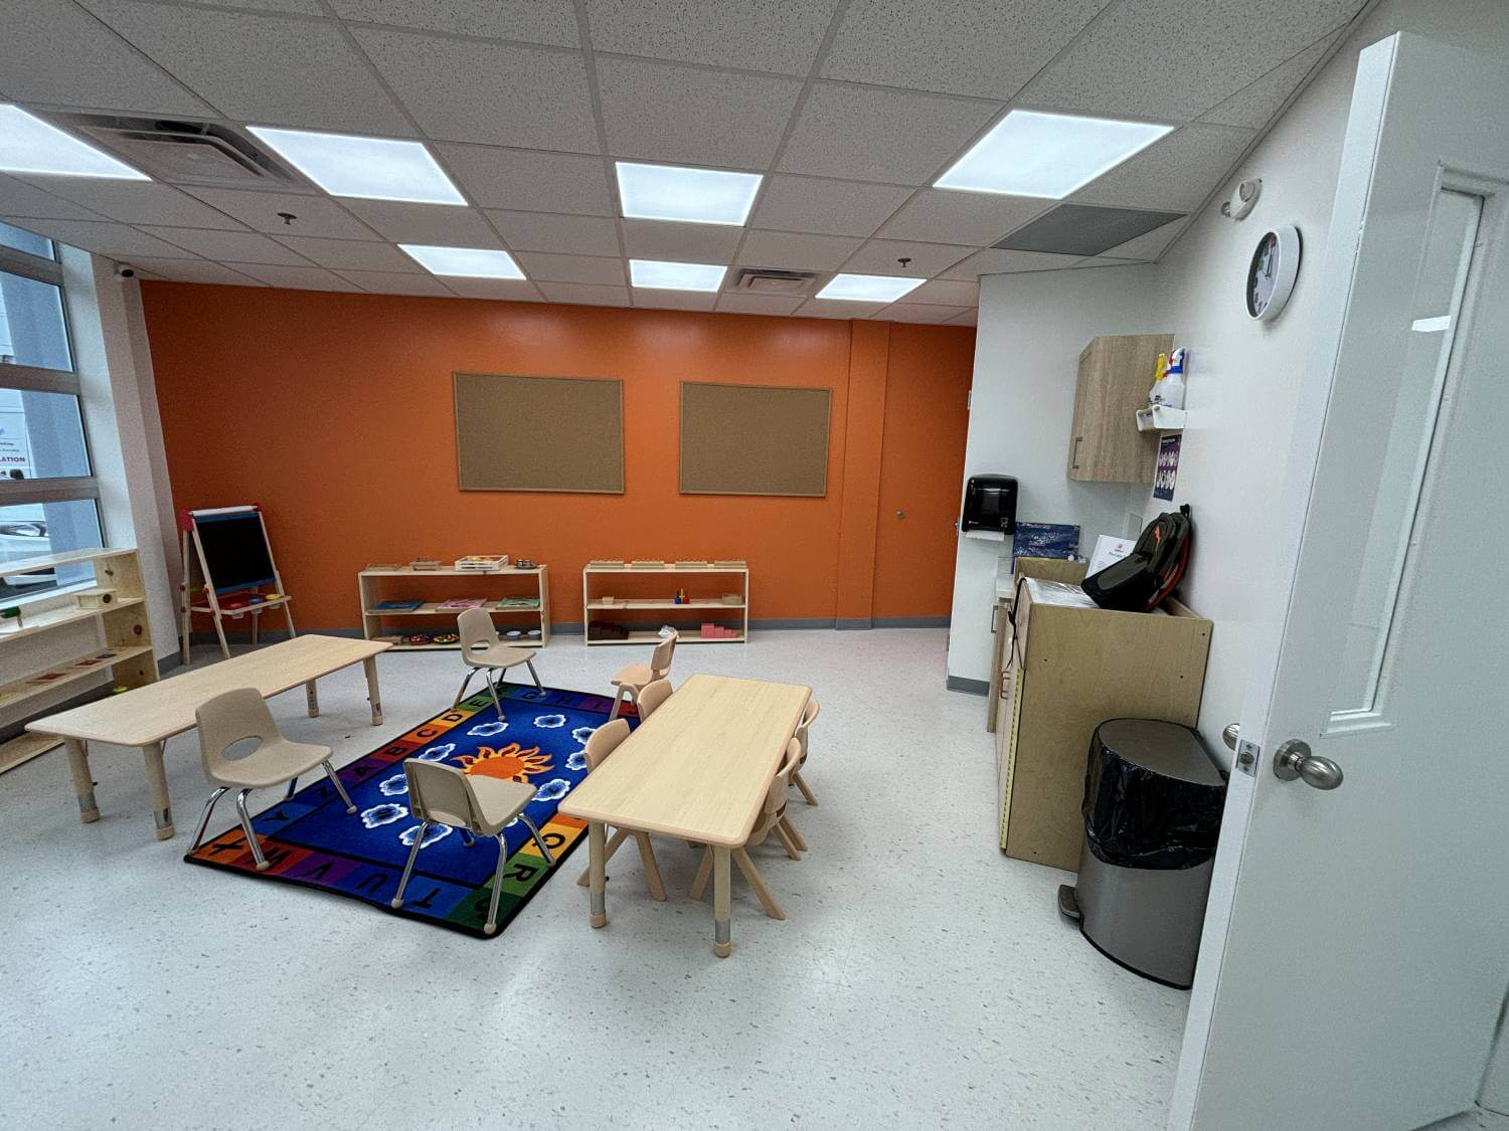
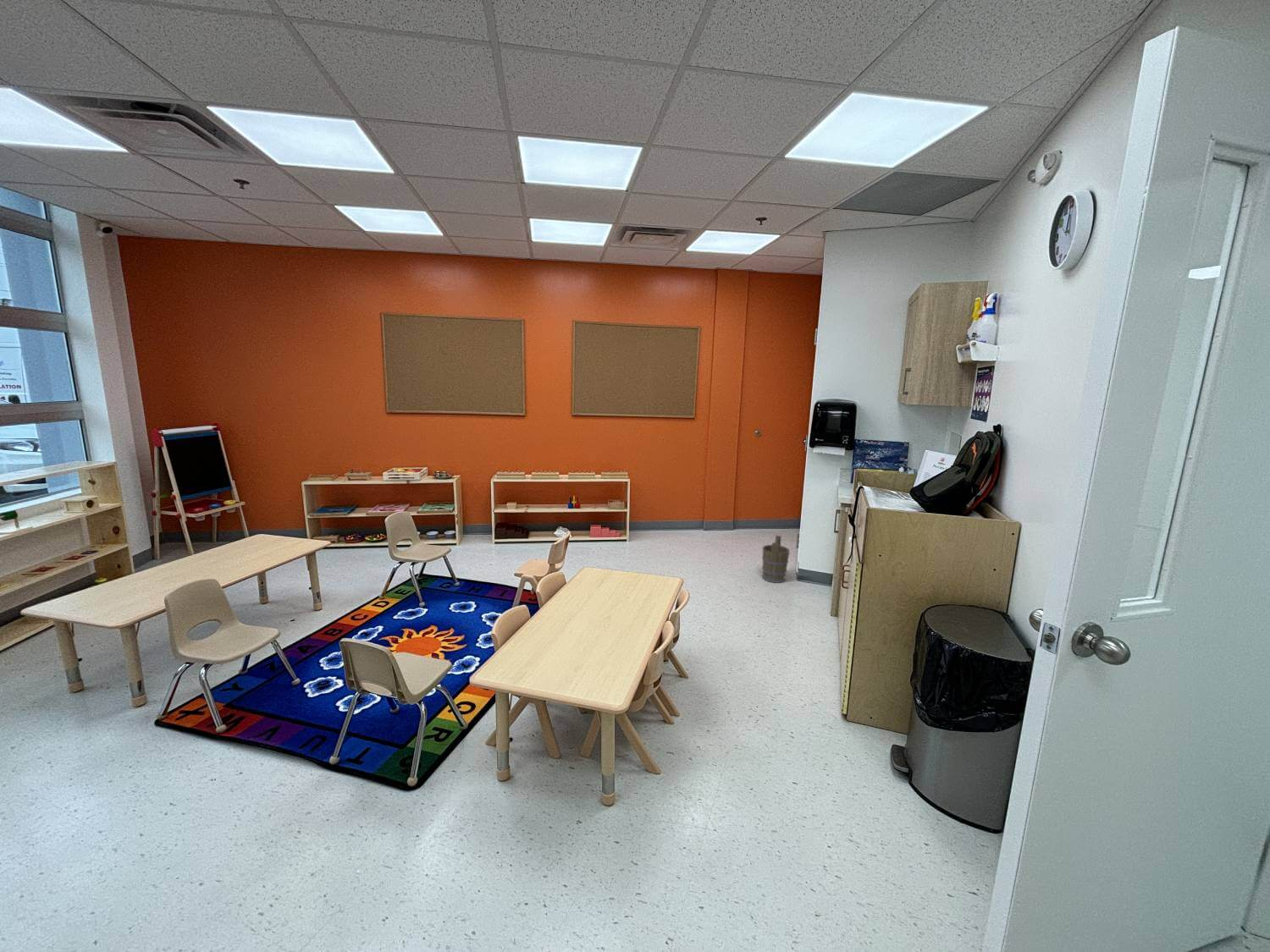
+ bucket [761,535,791,584]
